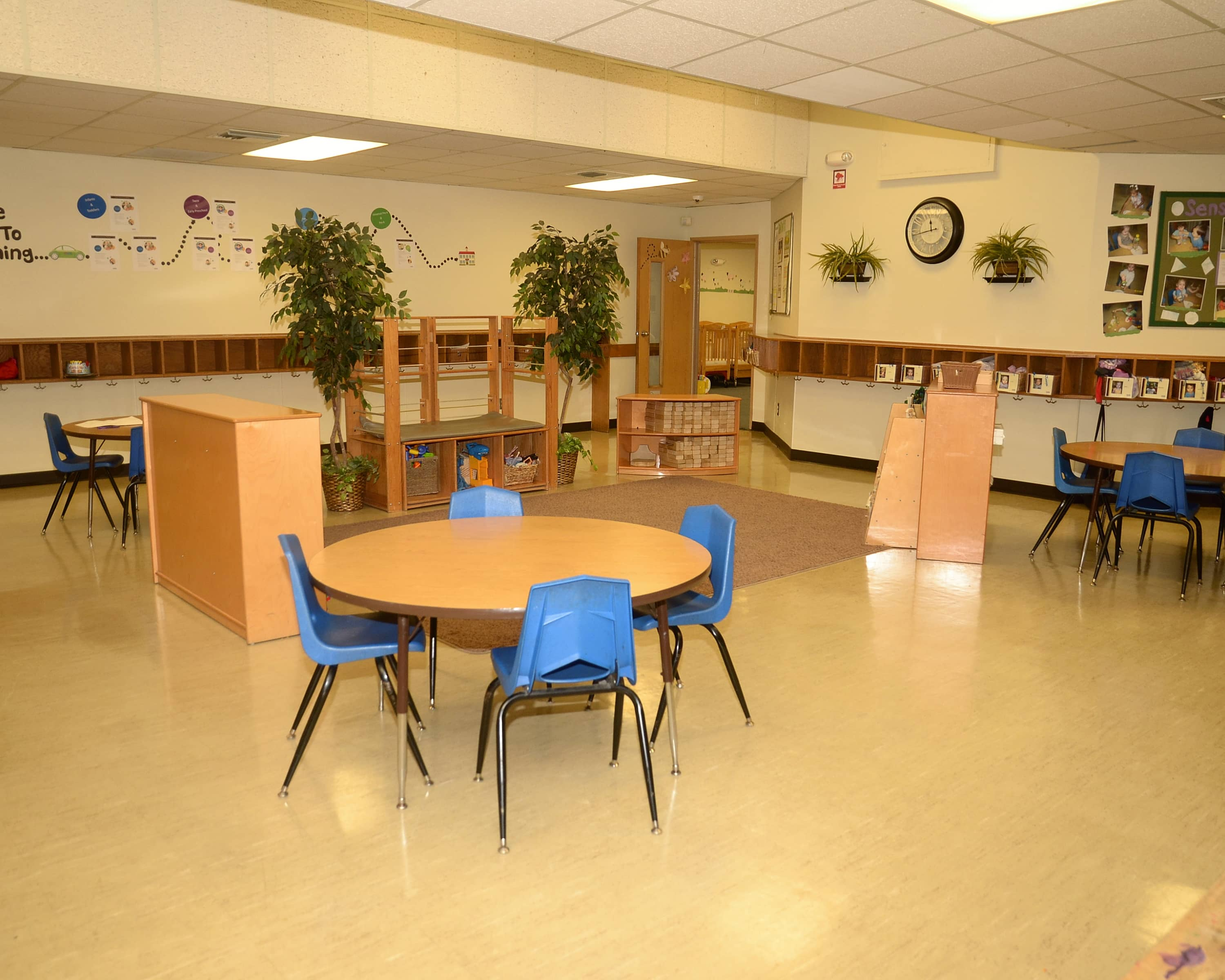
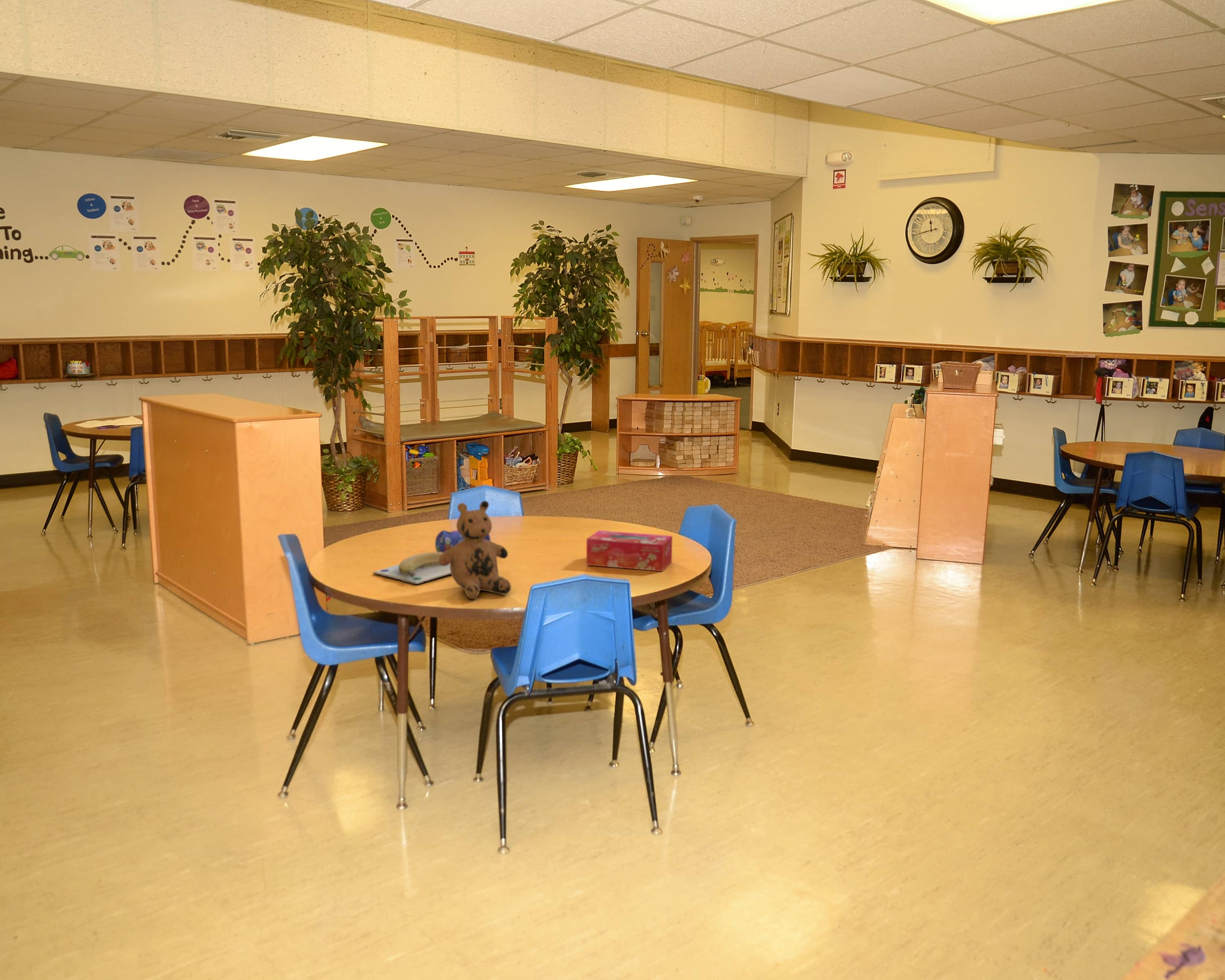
+ teddy bear [439,500,512,599]
+ banana [372,552,451,585]
+ tissue box [586,530,673,572]
+ pencil case [435,529,491,552]
